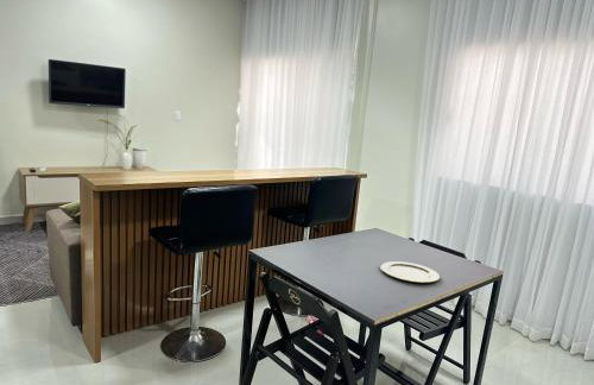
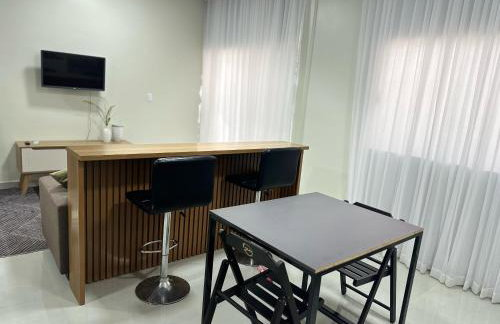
- plate [379,260,441,284]
